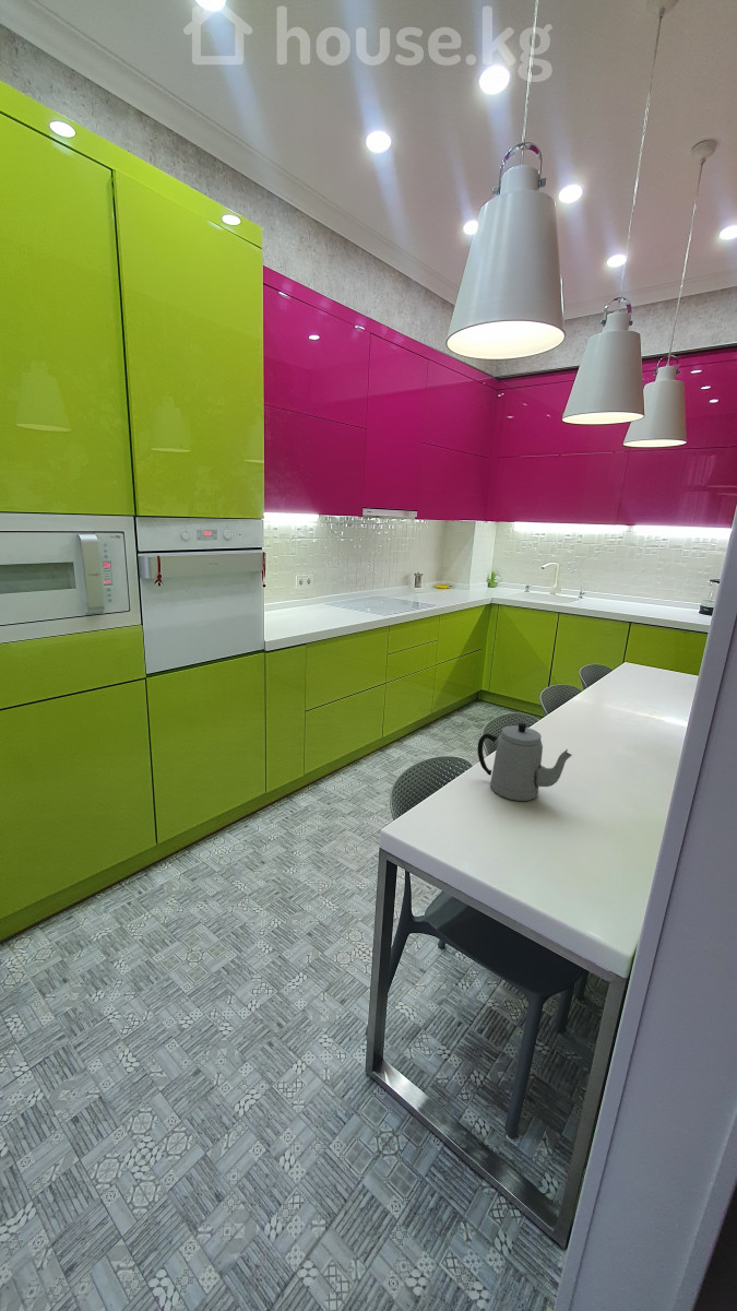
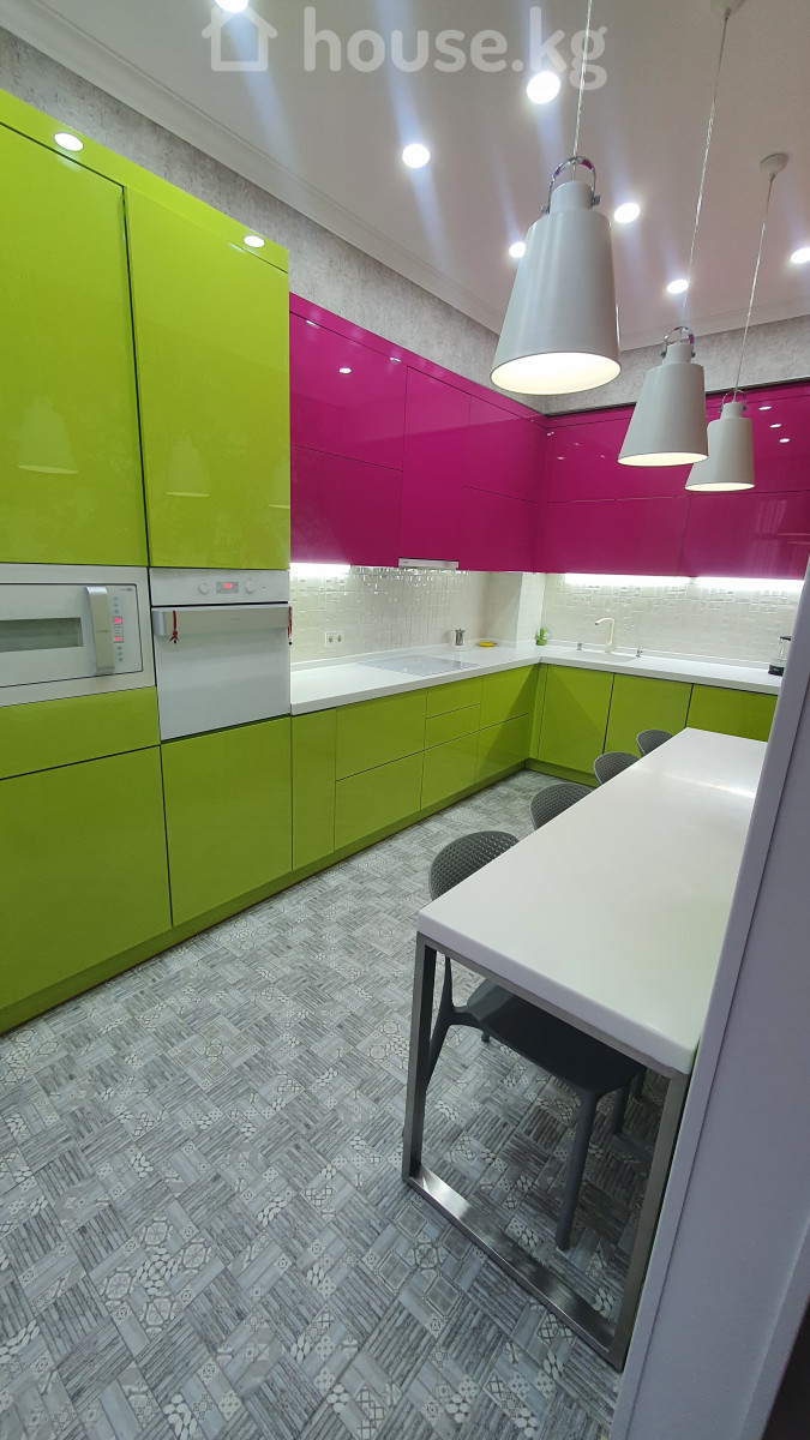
- teapot [476,722,573,802]
